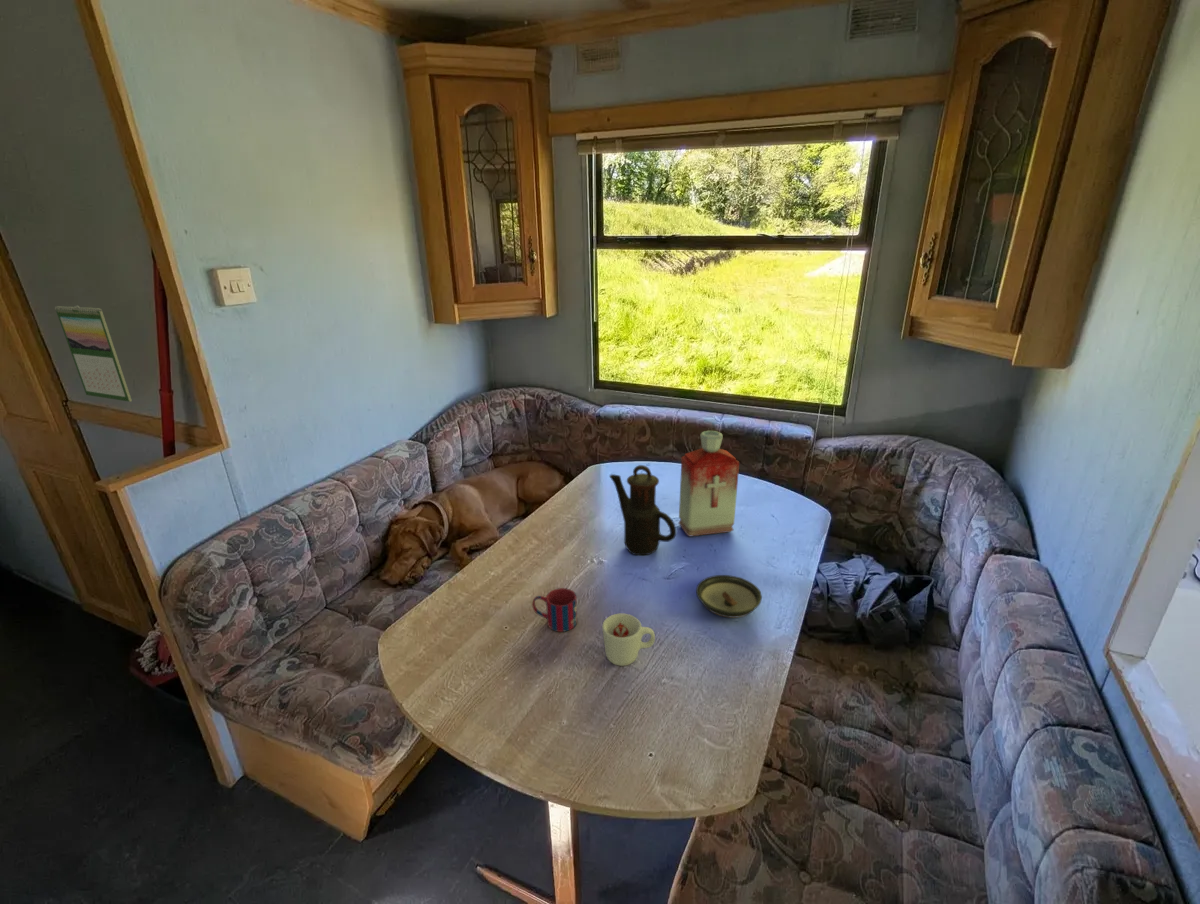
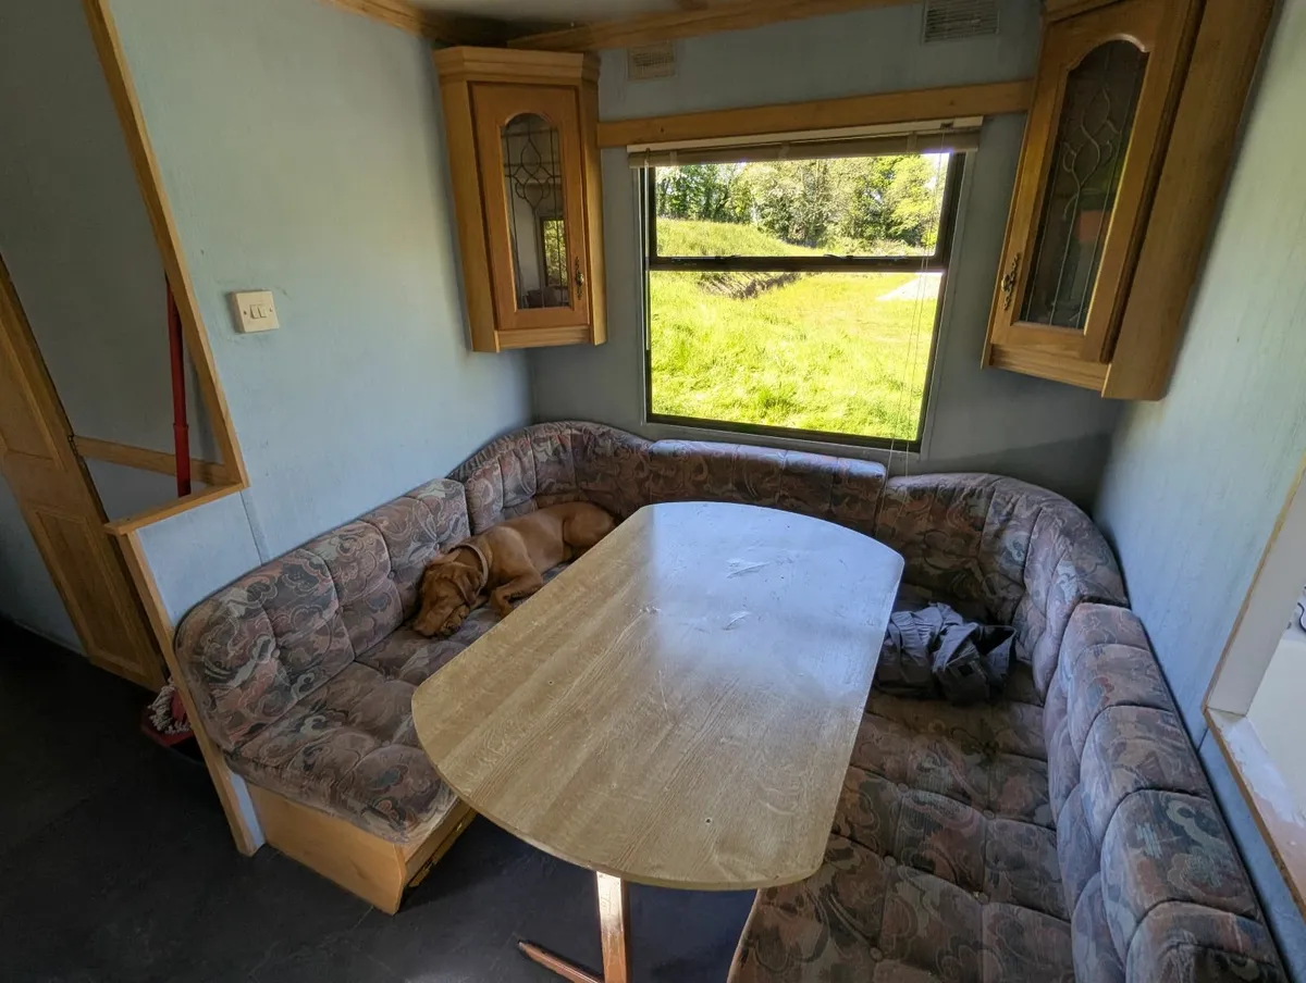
- cup [601,613,656,667]
- bottle [678,430,740,538]
- calendar [54,304,133,403]
- saucer [695,574,763,619]
- mug [531,587,578,633]
- teapot [608,464,677,556]
